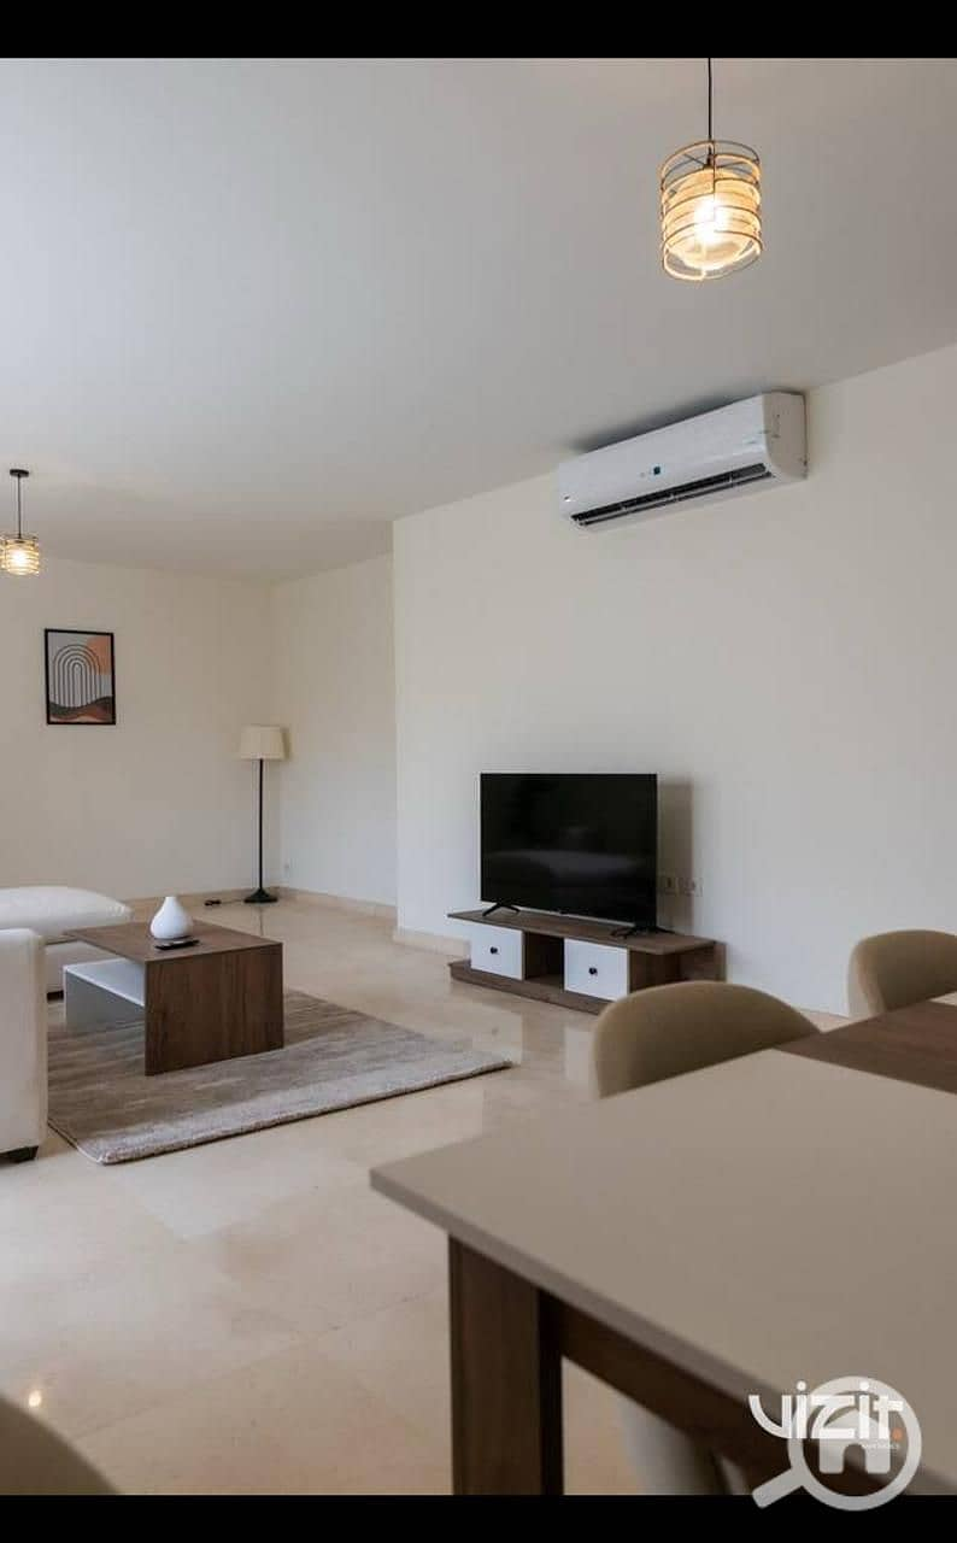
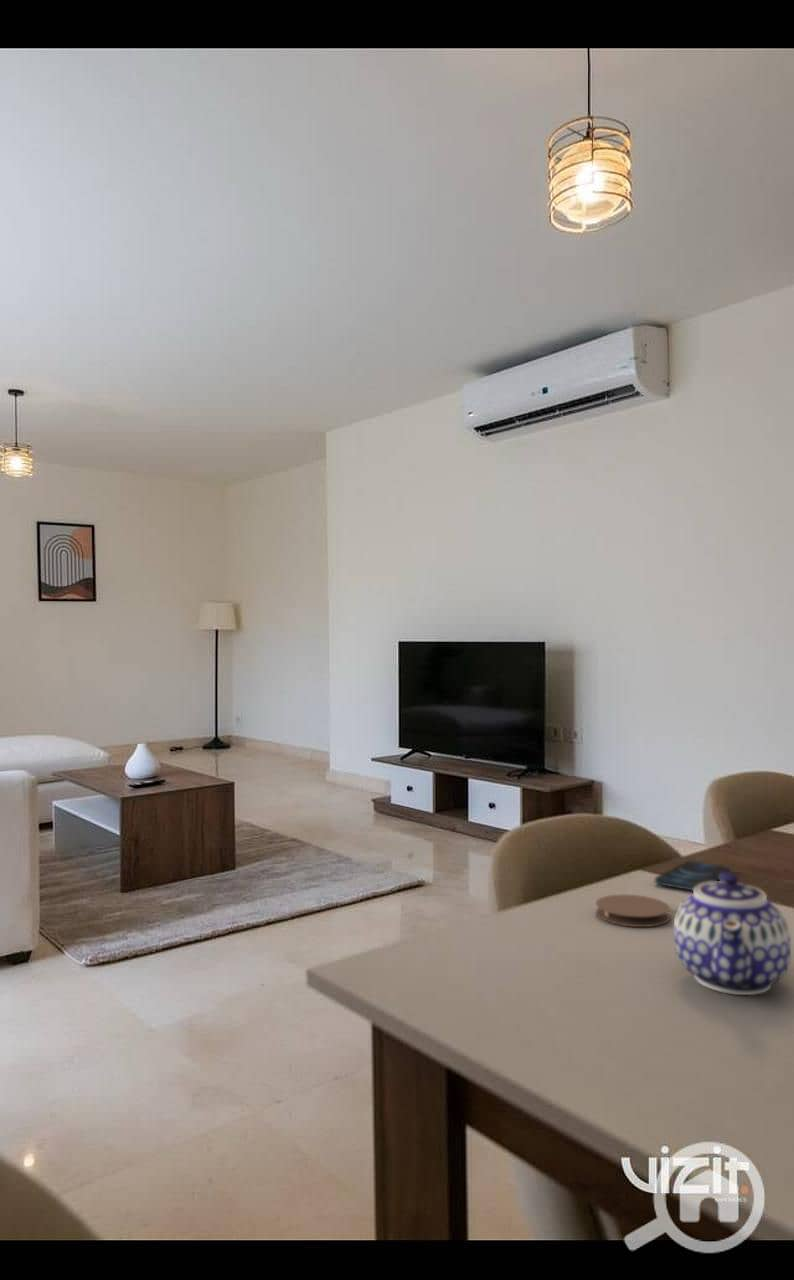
+ teapot [673,871,792,996]
+ coaster [595,894,671,928]
+ smartphone [654,860,731,891]
